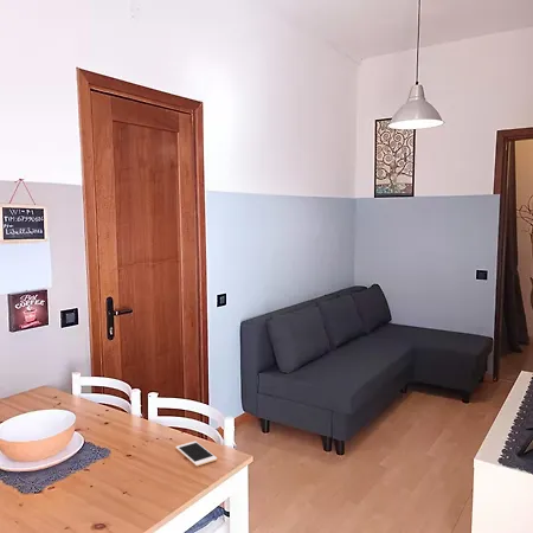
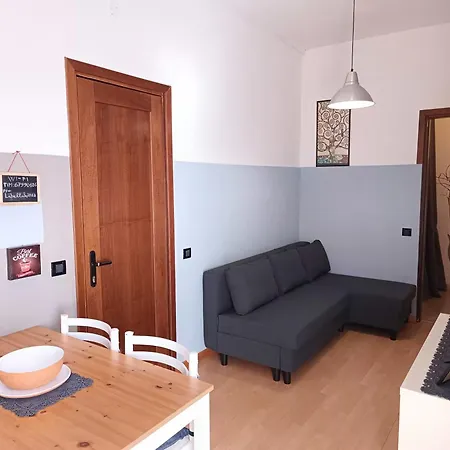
- cell phone [175,441,218,467]
